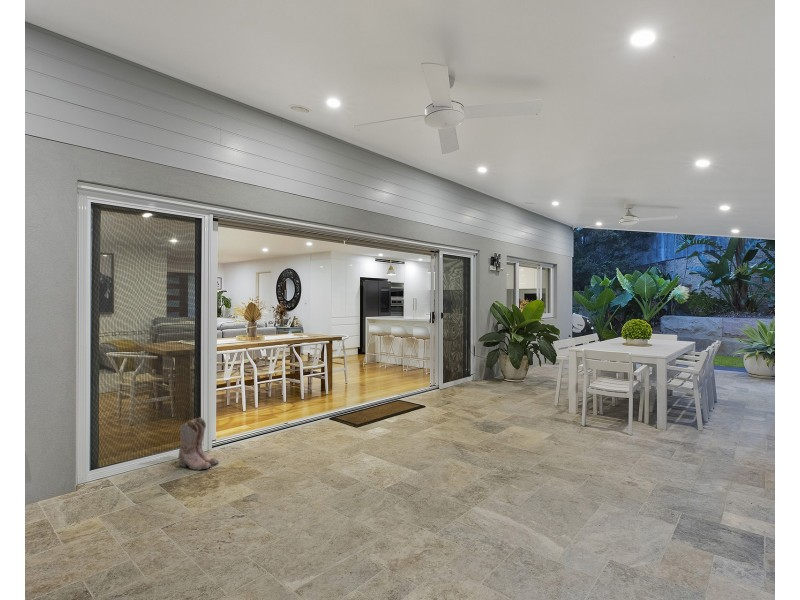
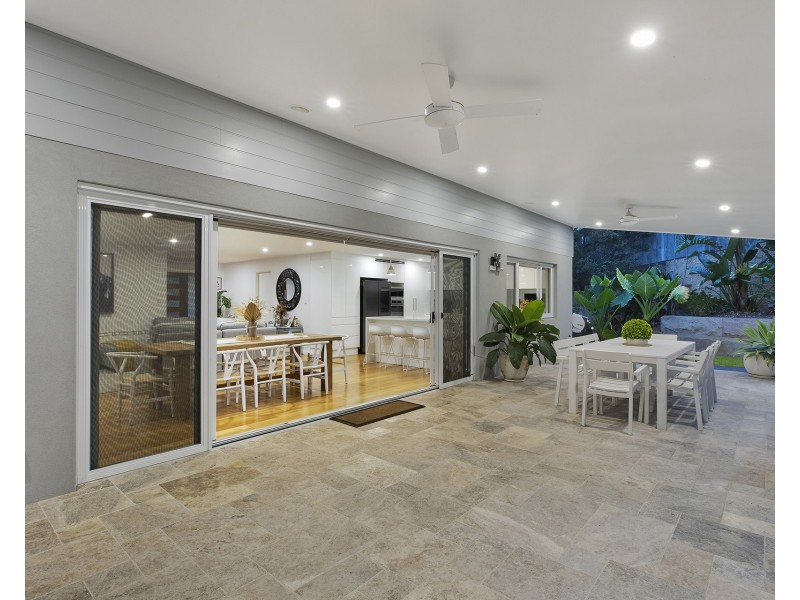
- boots [178,416,220,471]
